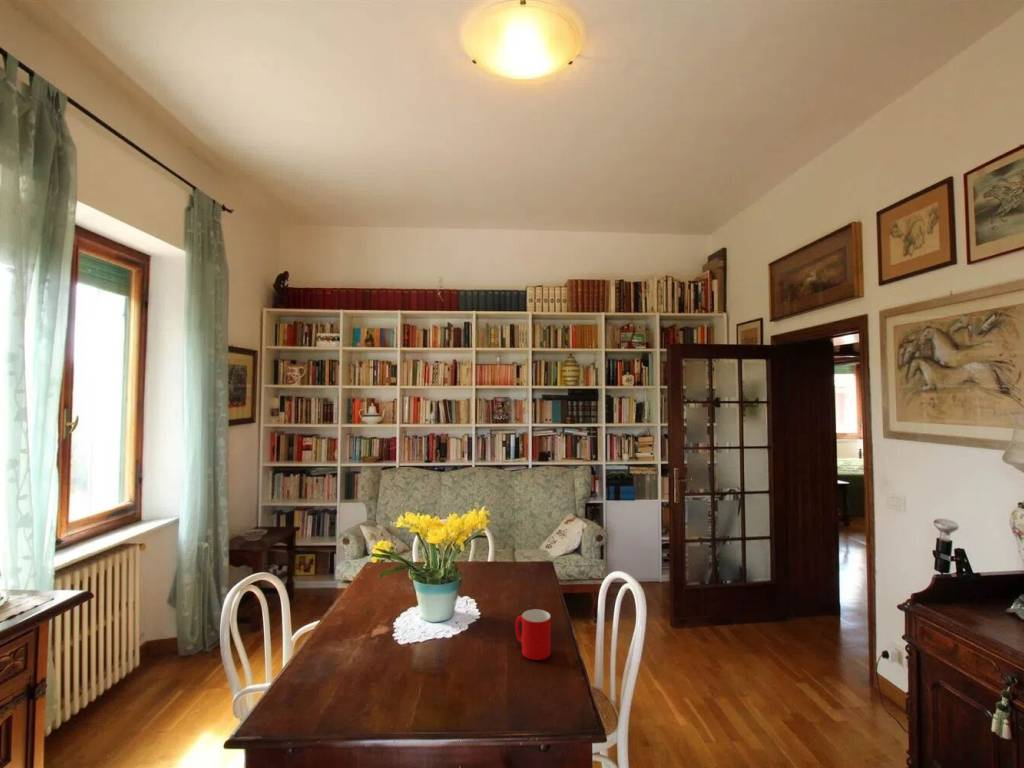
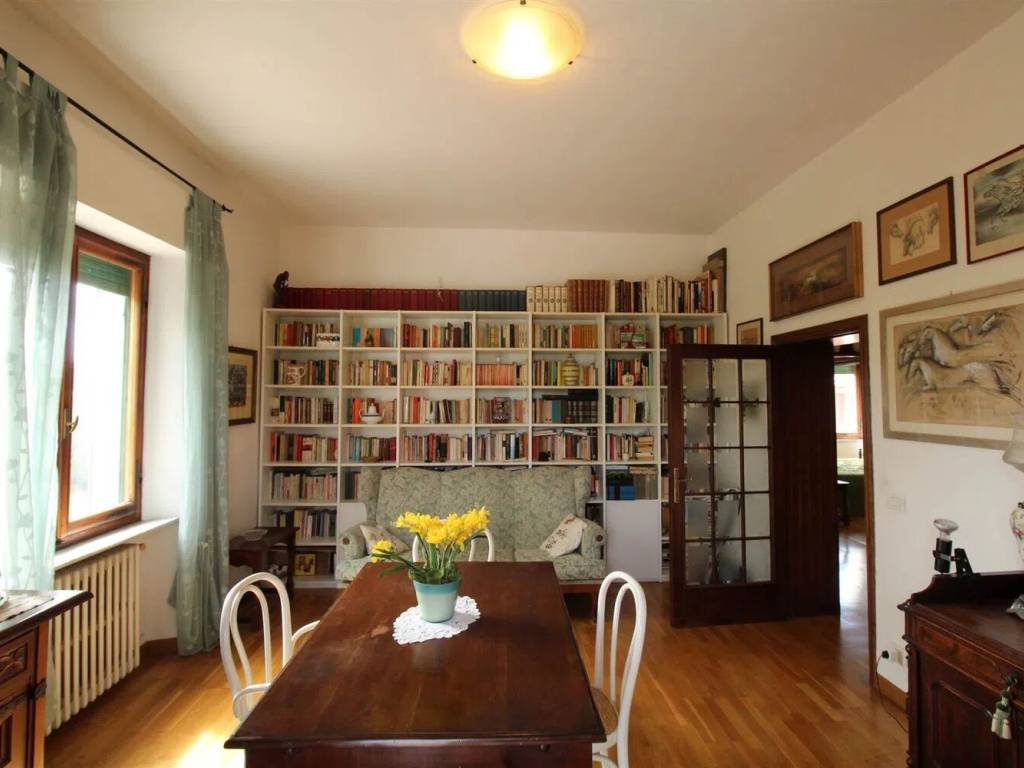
- cup [514,608,552,661]
